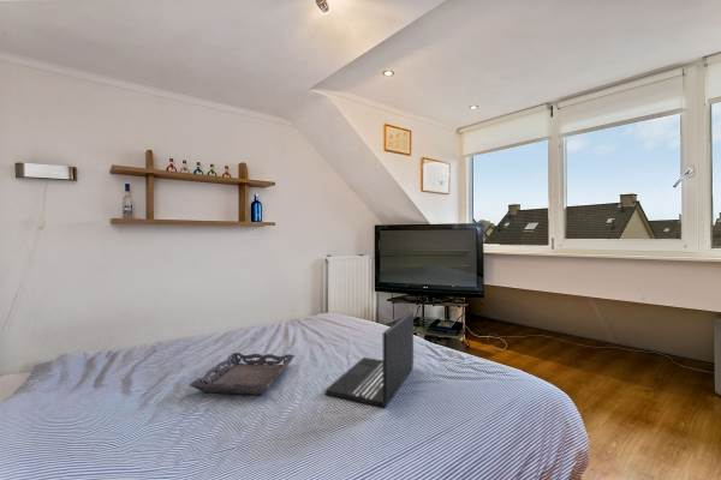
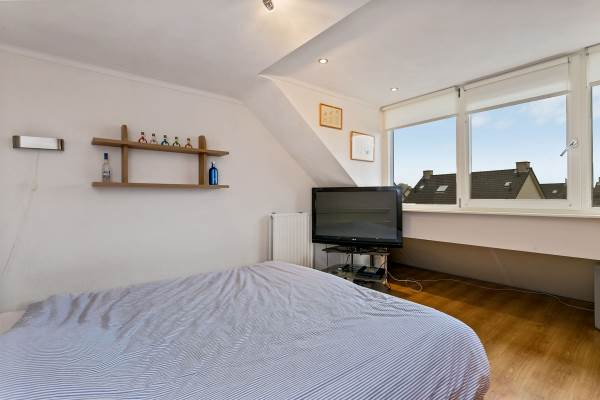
- laptop [324,310,415,408]
- tray [189,352,297,396]
